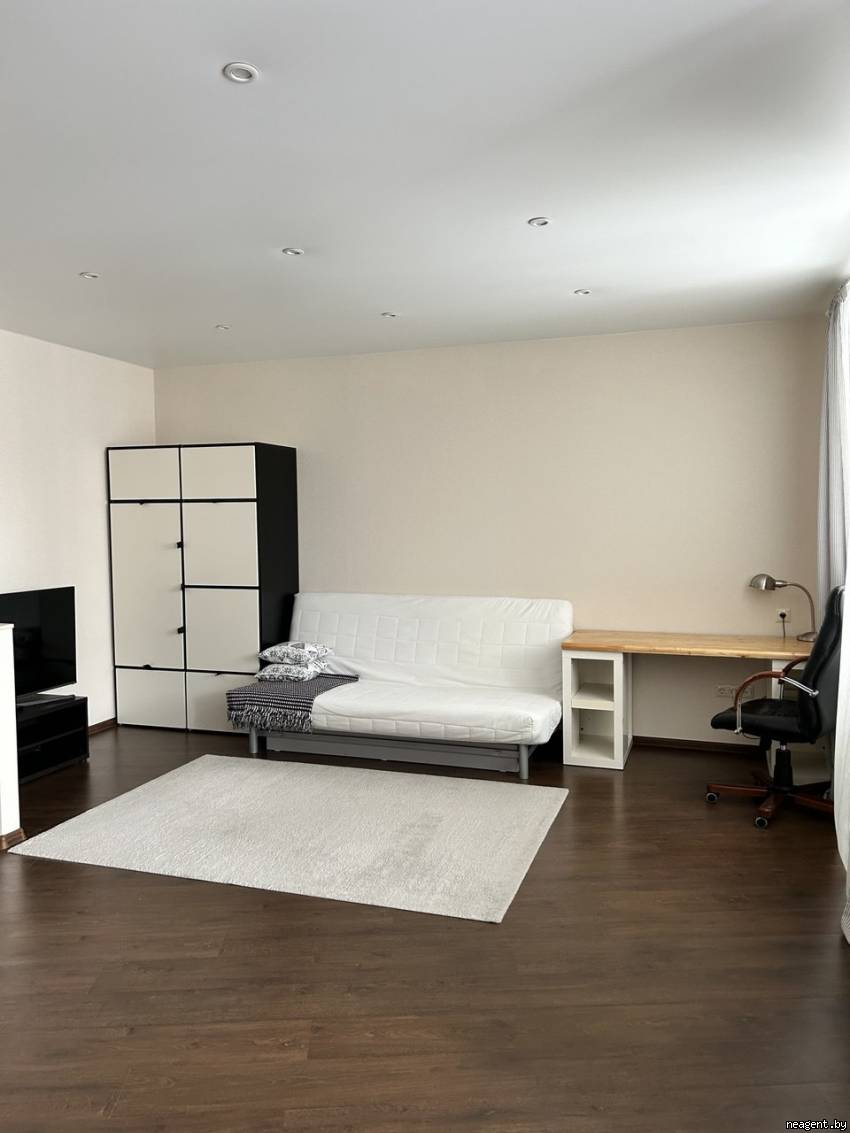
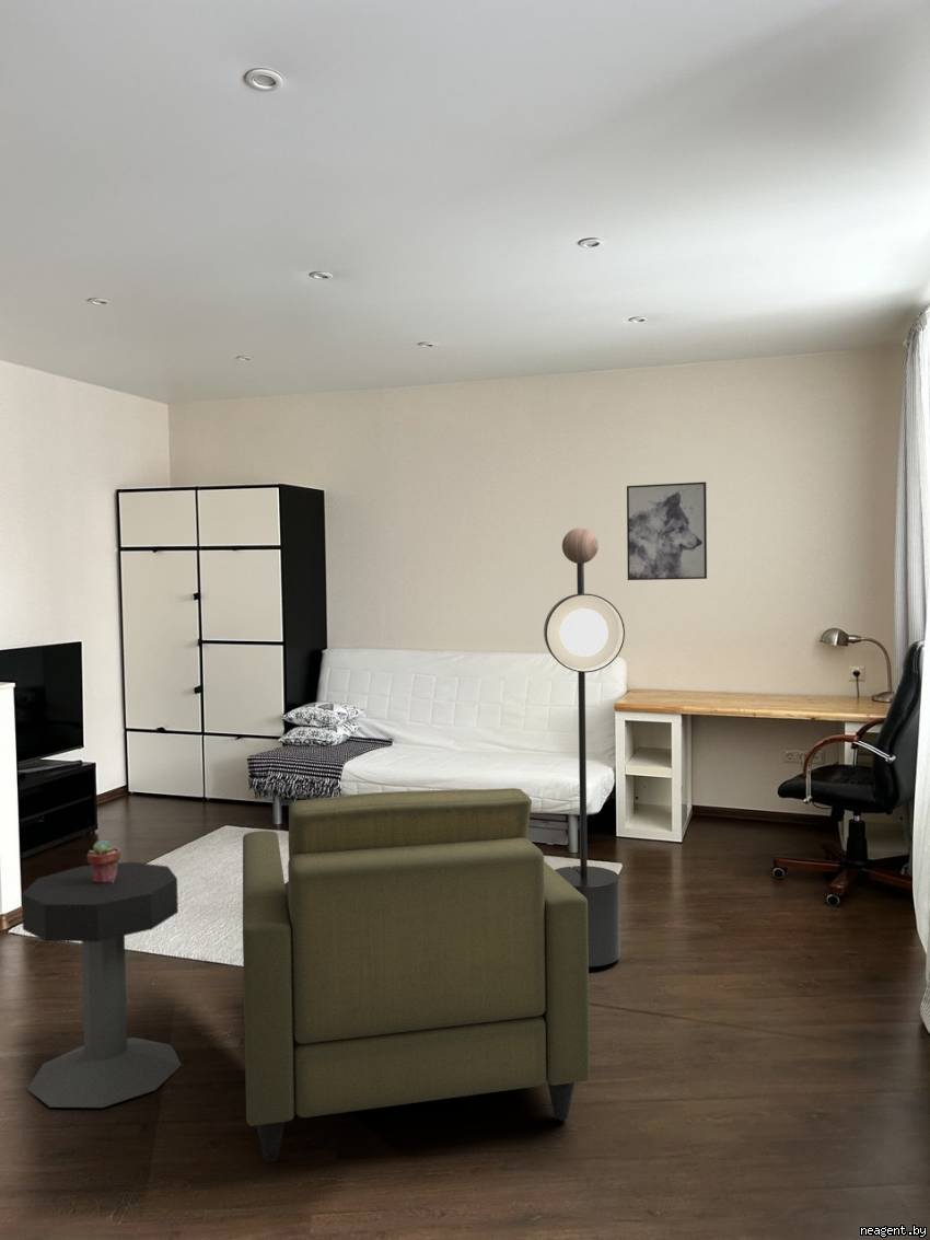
+ wall art [626,480,708,581]
+ potted succulent [86,839,121,883]
+ armchair [242,787,591,1163]
+ floor lamp [543,526,626,967]
+ side table [21,861,183,1109]
